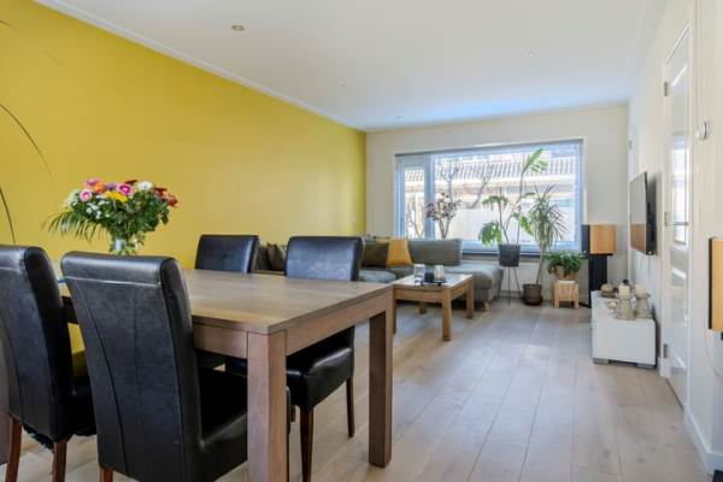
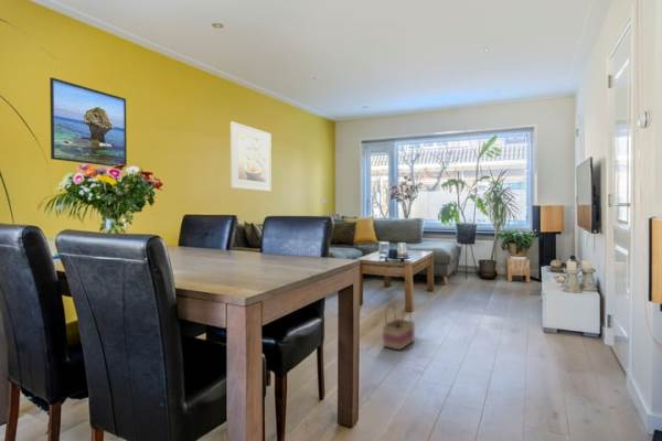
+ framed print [49,76,128,168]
+ basket [382,303,416,352]
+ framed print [229,120,273,193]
